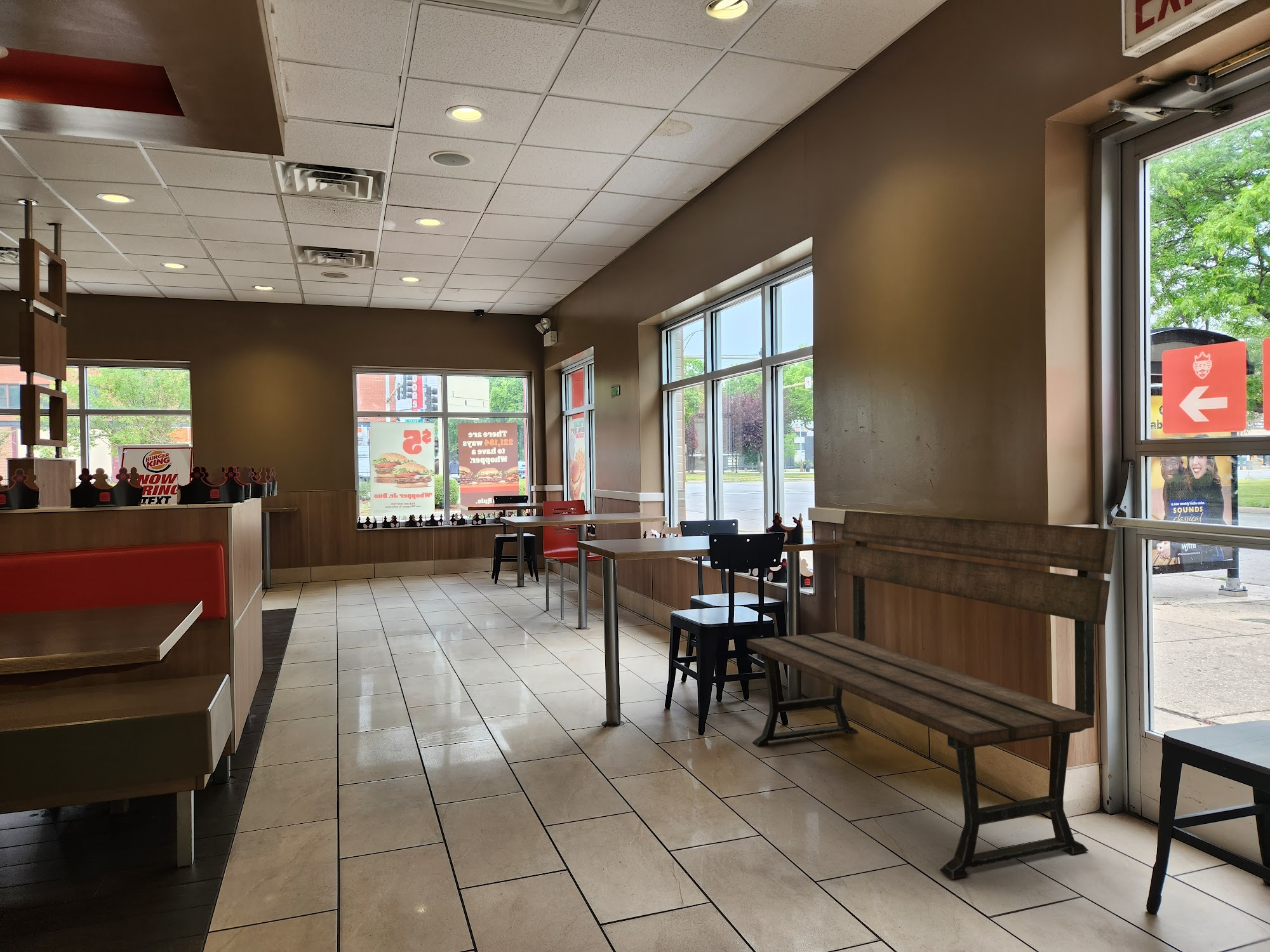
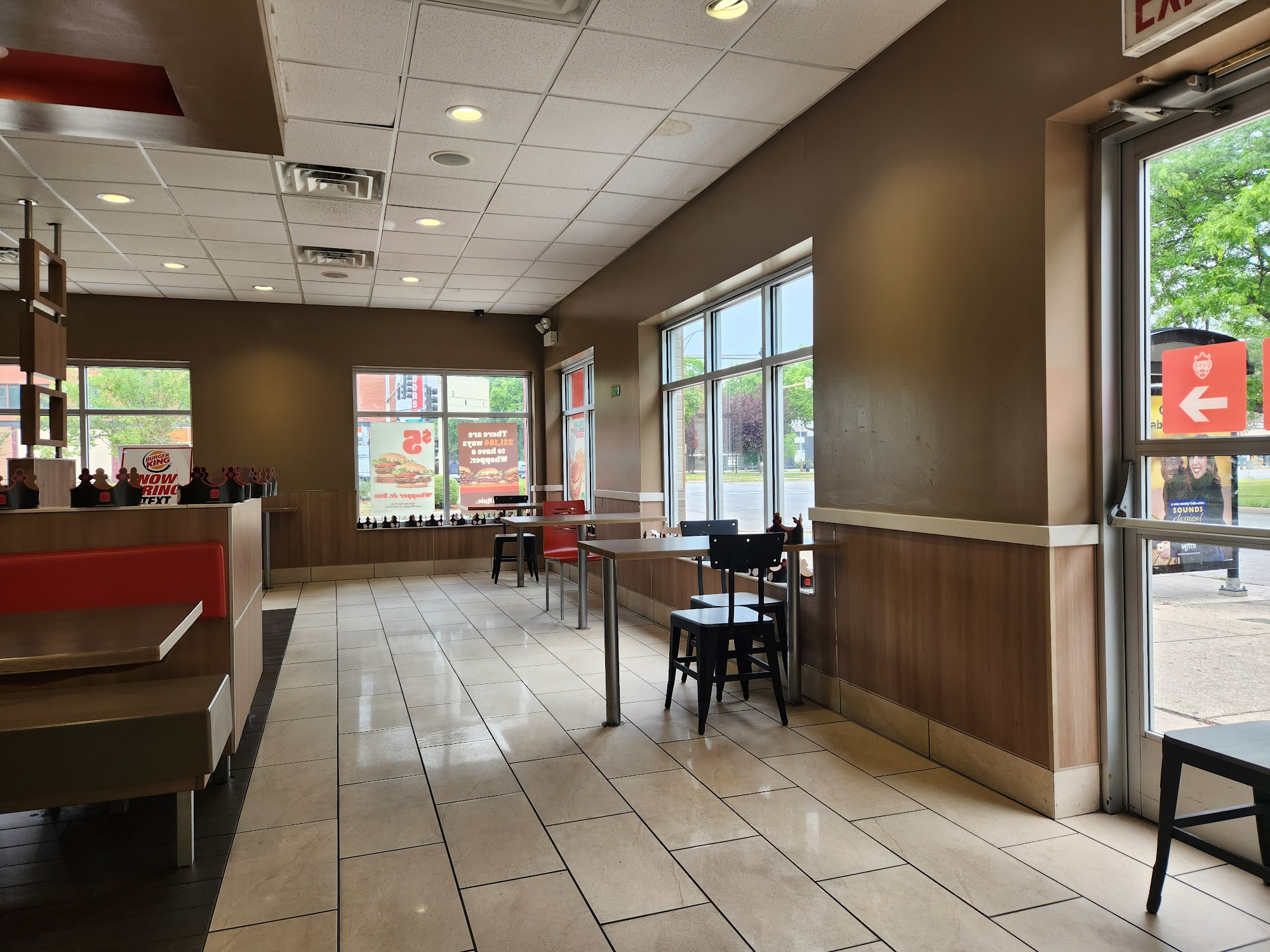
- bench [746,510,1117,880]
